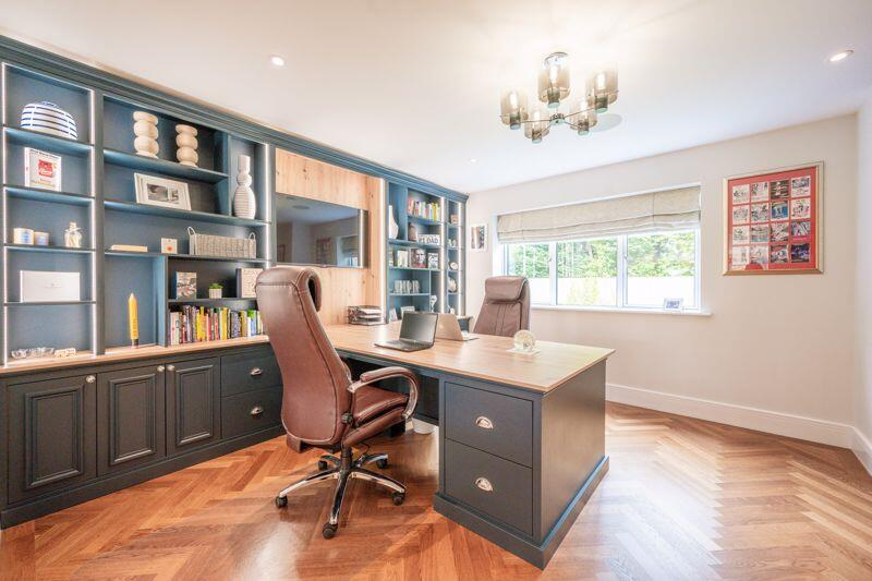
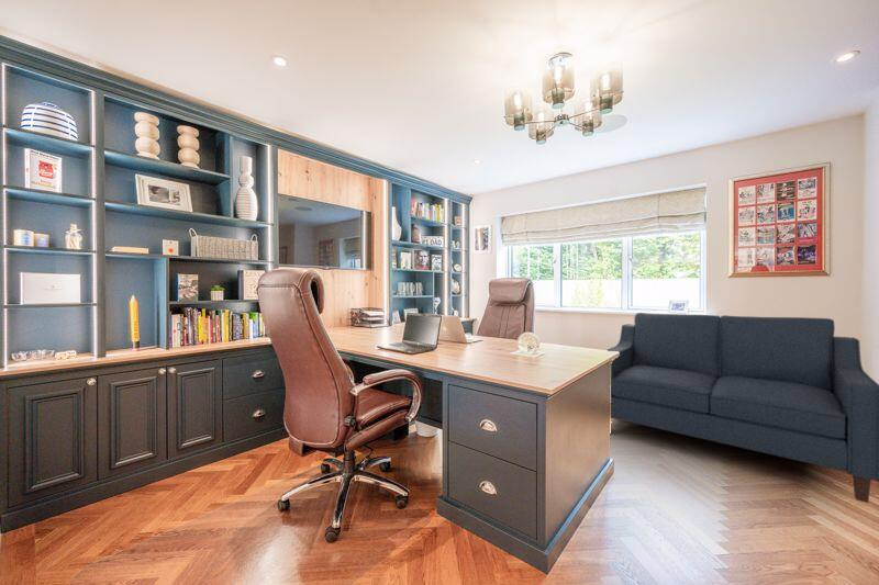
+ sofa [607,312,879,504]
